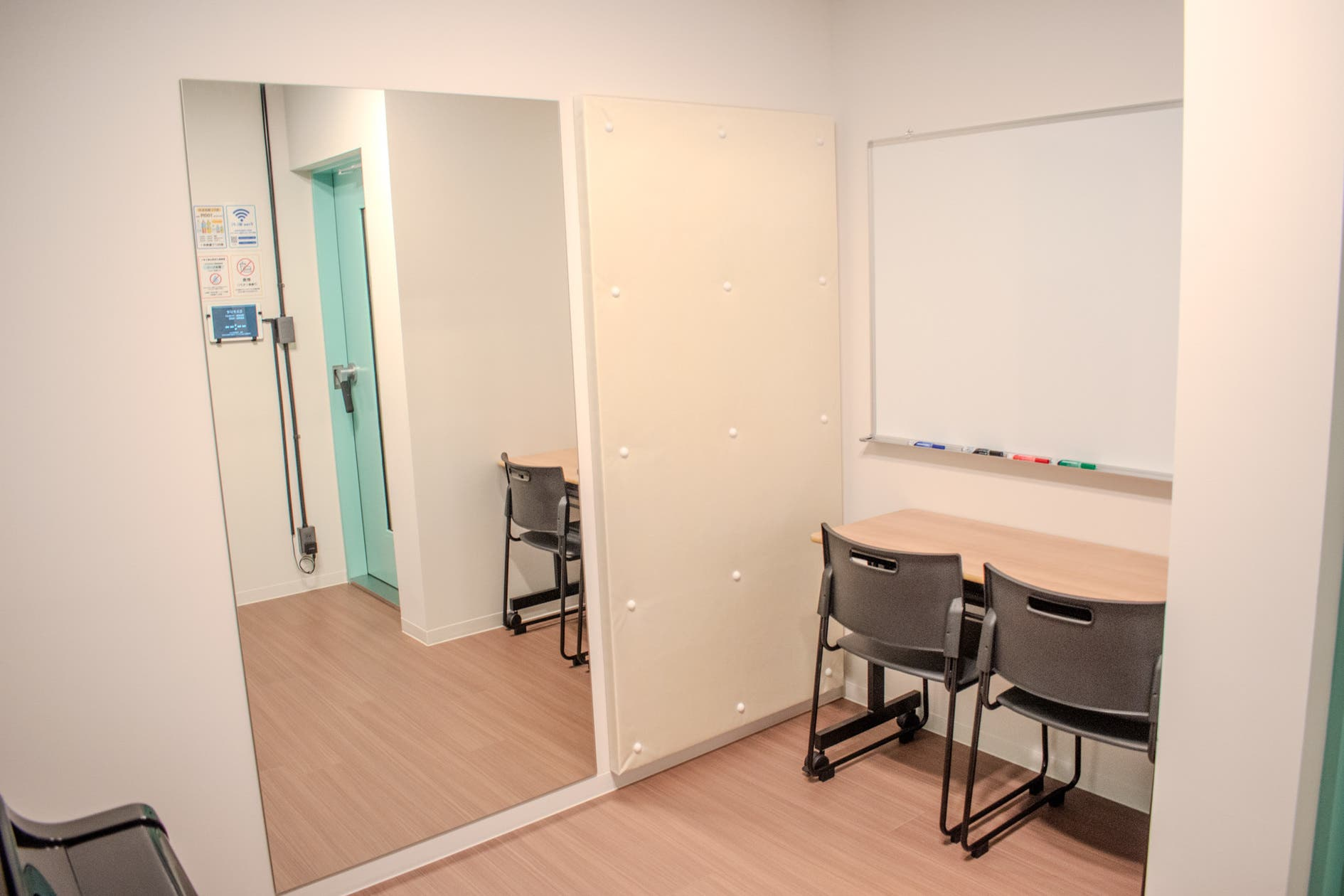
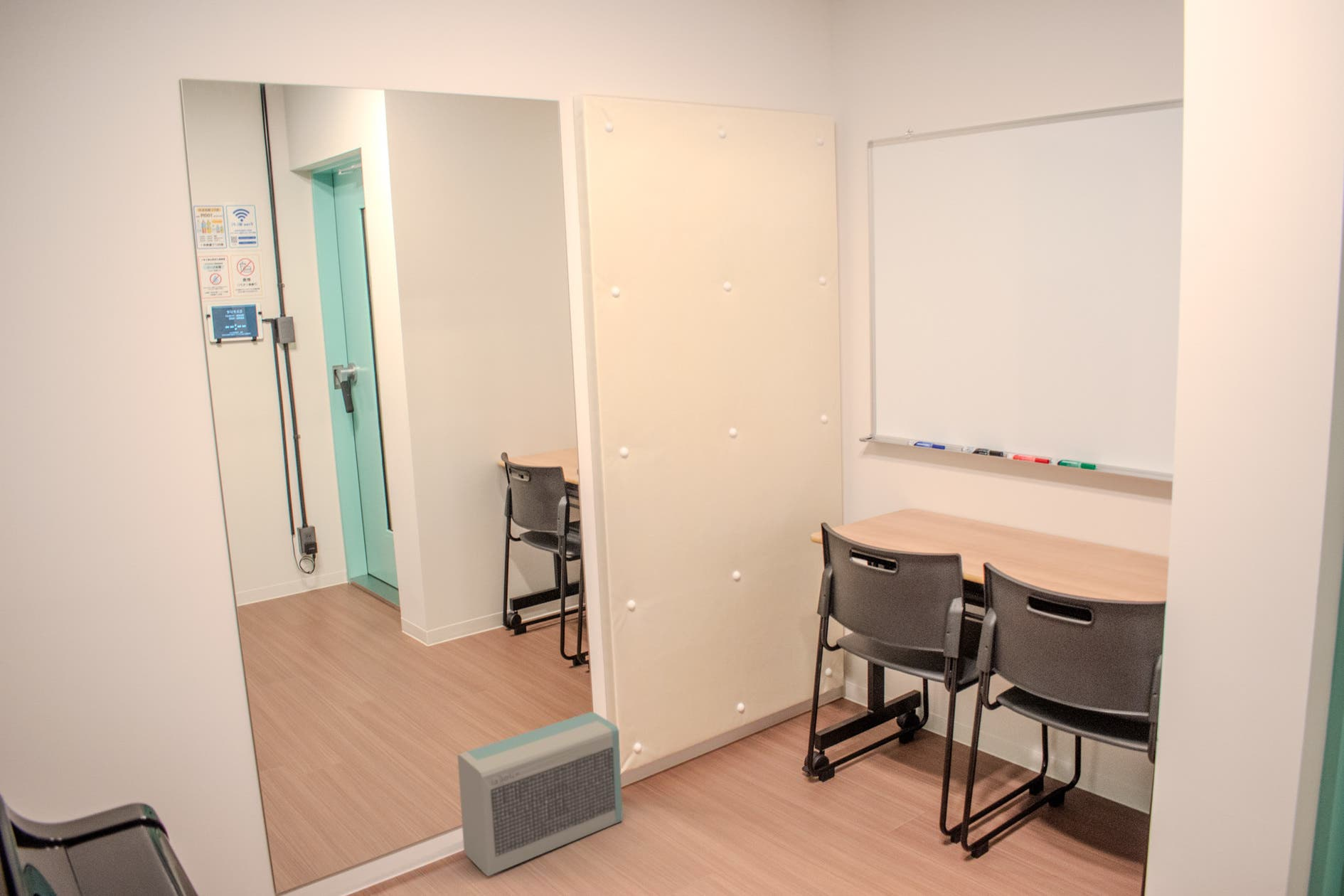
+ air purifier [457,711,624,877]
